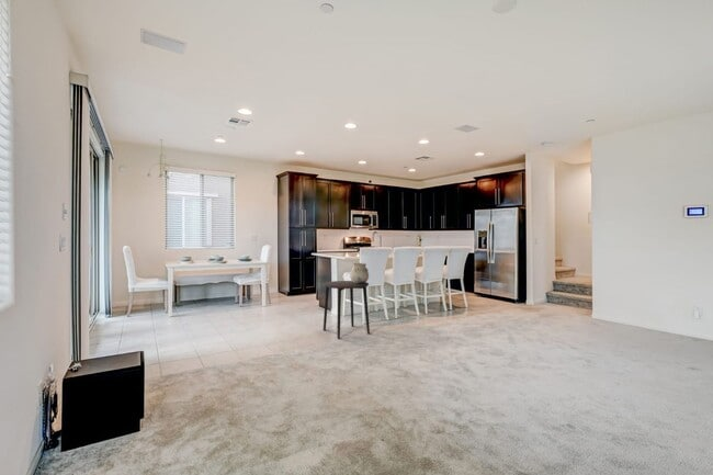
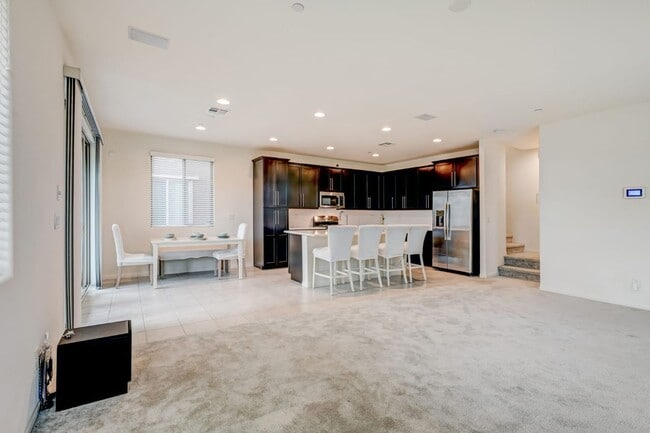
- ceramic pot [349,262,370,284]
- chandelier [146,138,173,180]
- side table [321,280,371,340]
